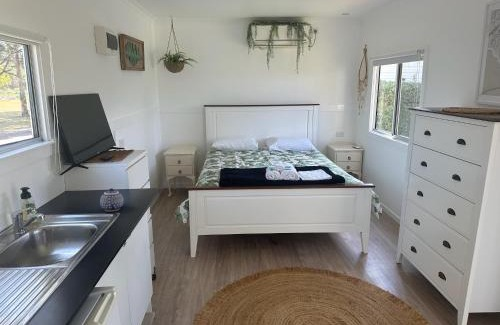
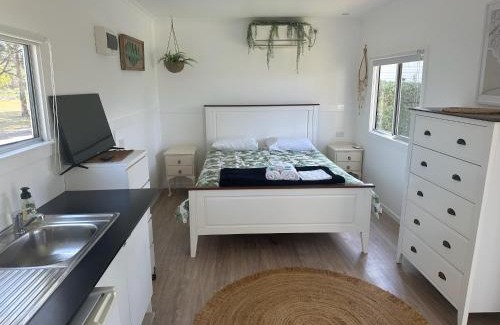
- teapot [99,187,124,212]
